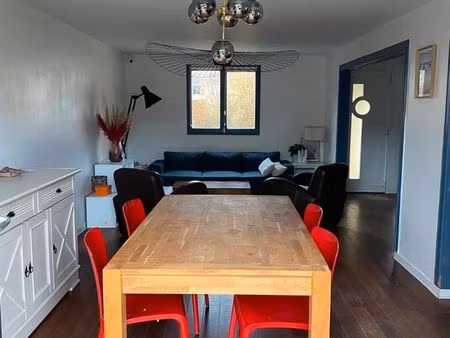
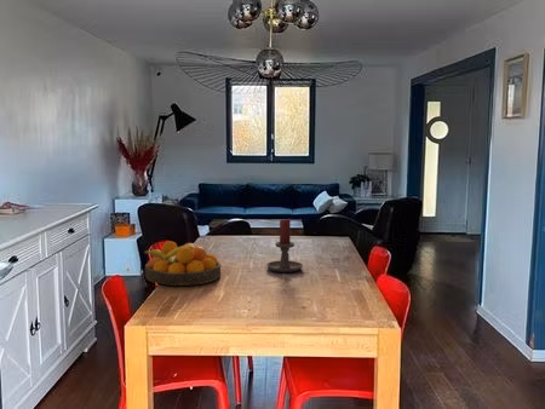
+ candle holder [265,218,304,273]
+ fruit bowl [143,241,222,287]
